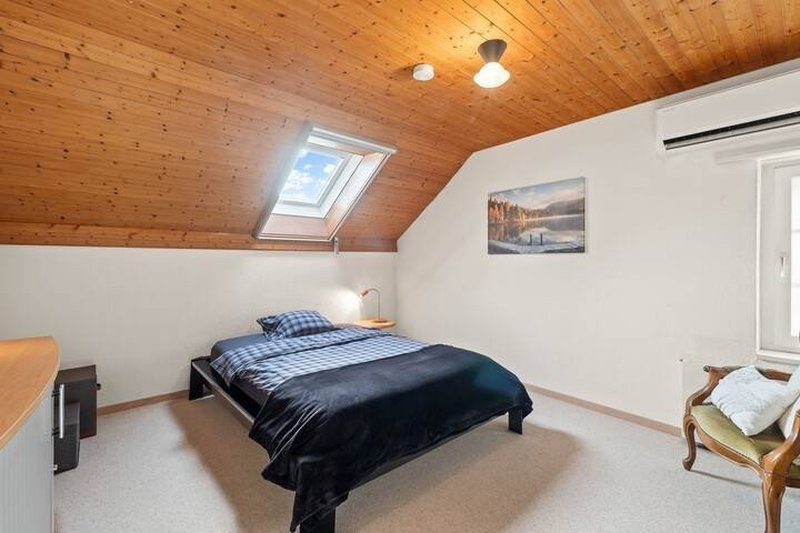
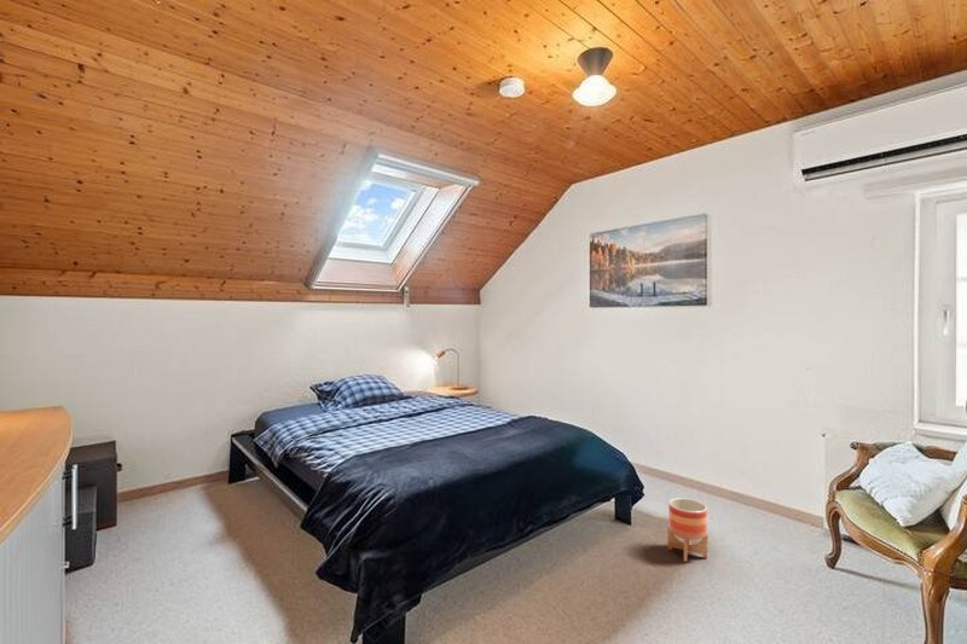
+ planter [666,497,708,563]
